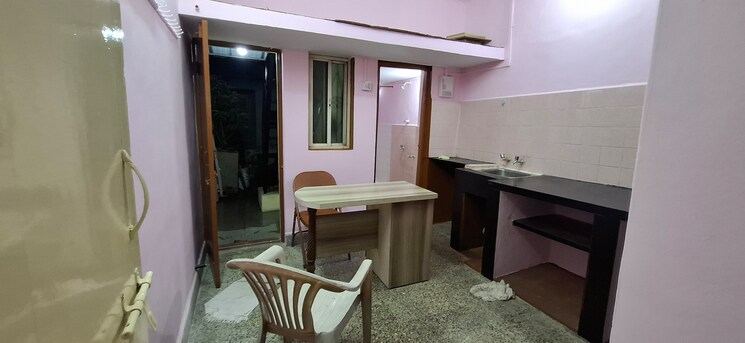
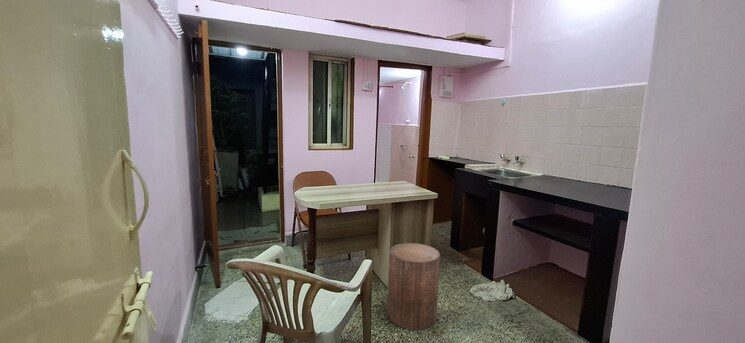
+ stool [386,242,441,331]
